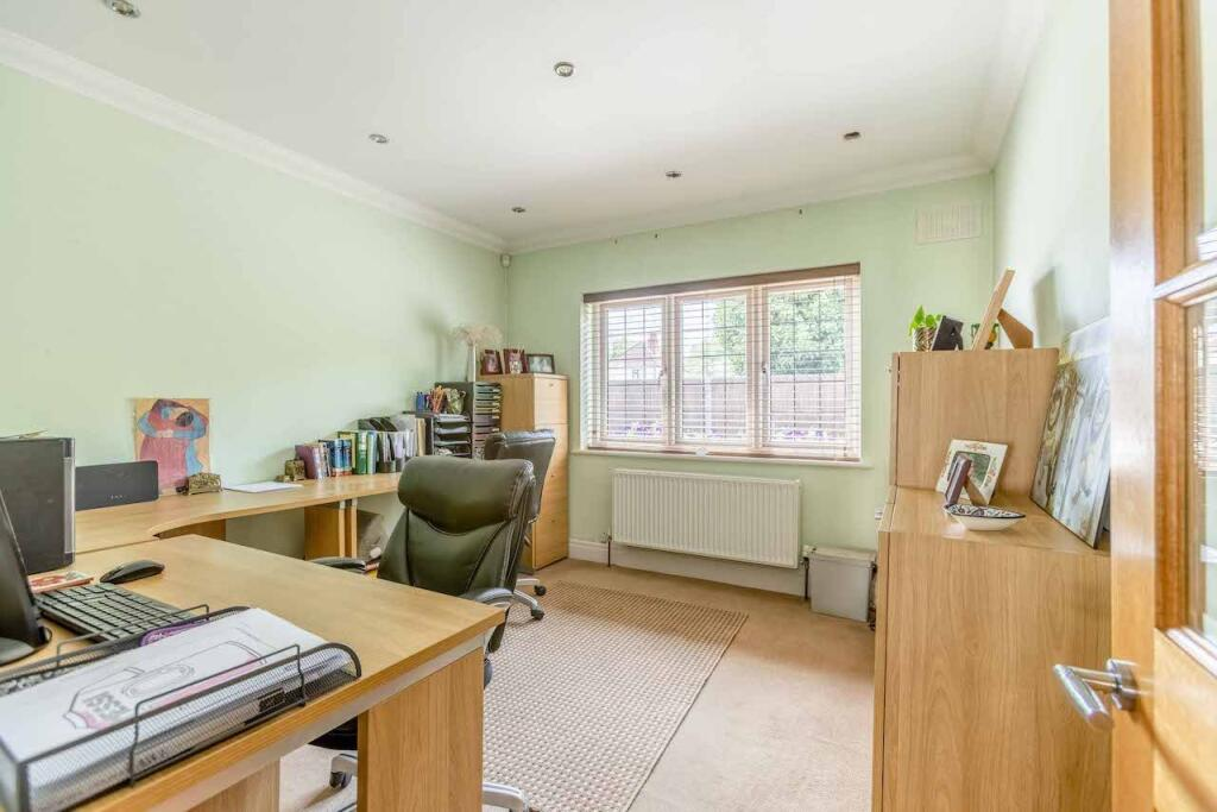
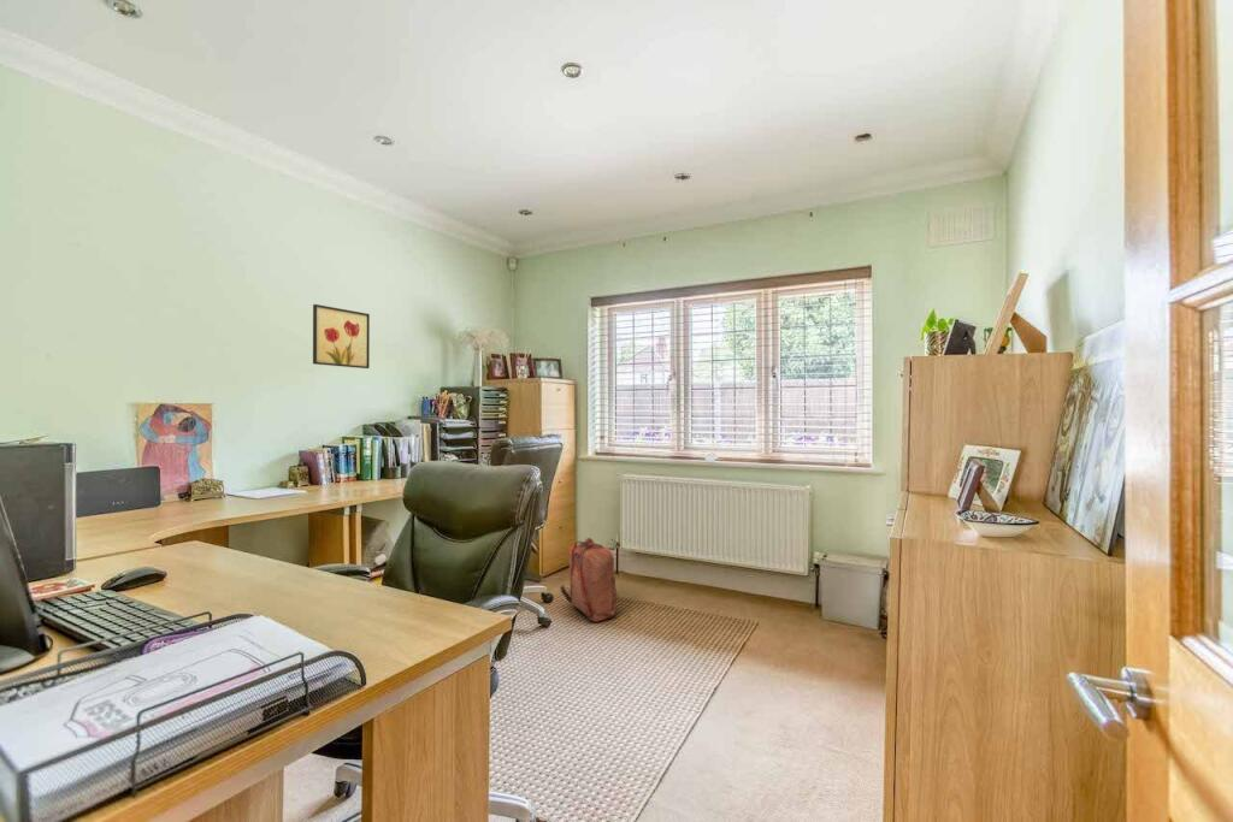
+ wall art [312,303,371,369]
+ backpack [559,537,619,623]
